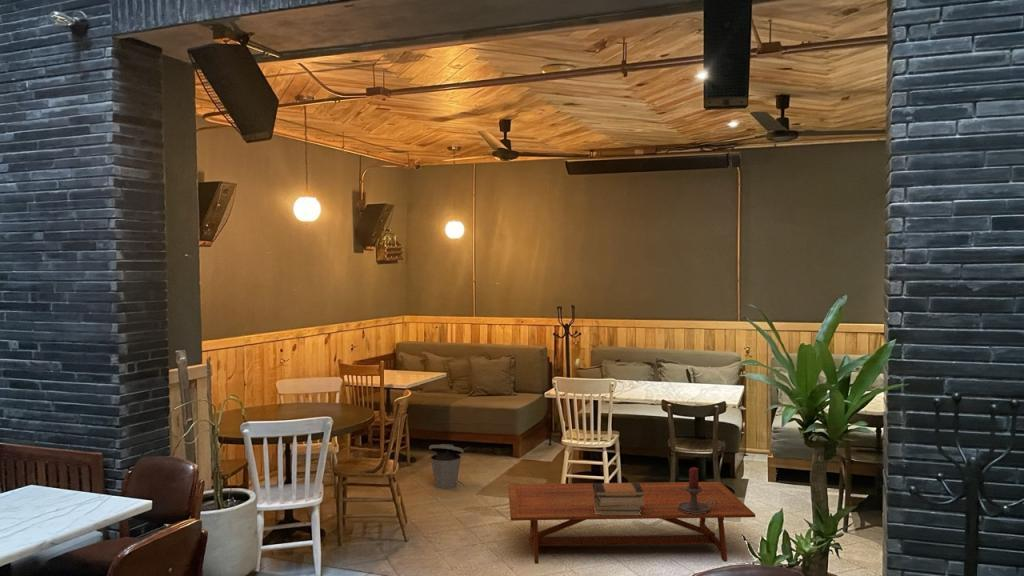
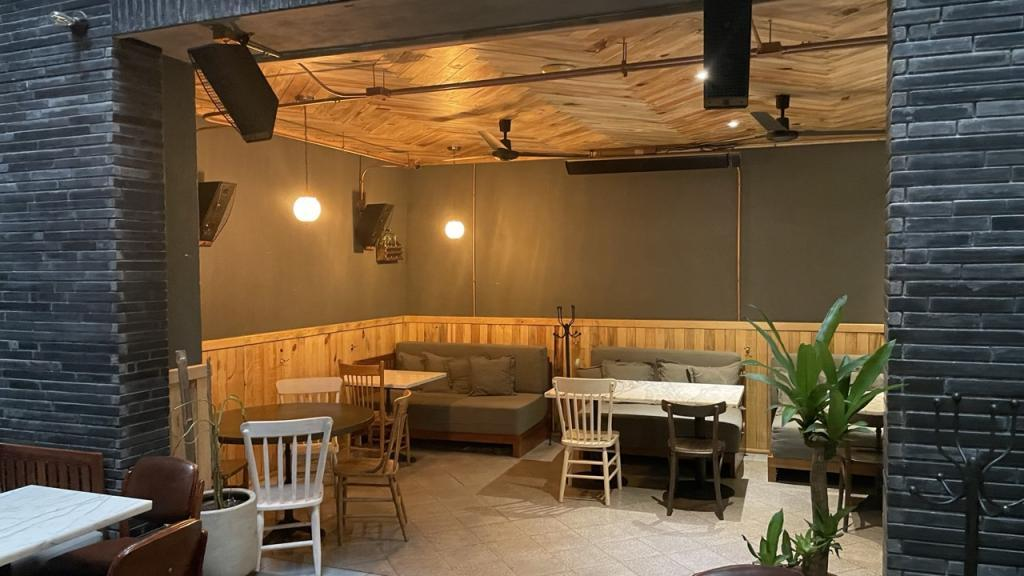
- trash can [428,443,465,490]
- book stack [592,482,644,515]
- coffee table [507,481,756,565]
- candle holder [678,466,718,514]
